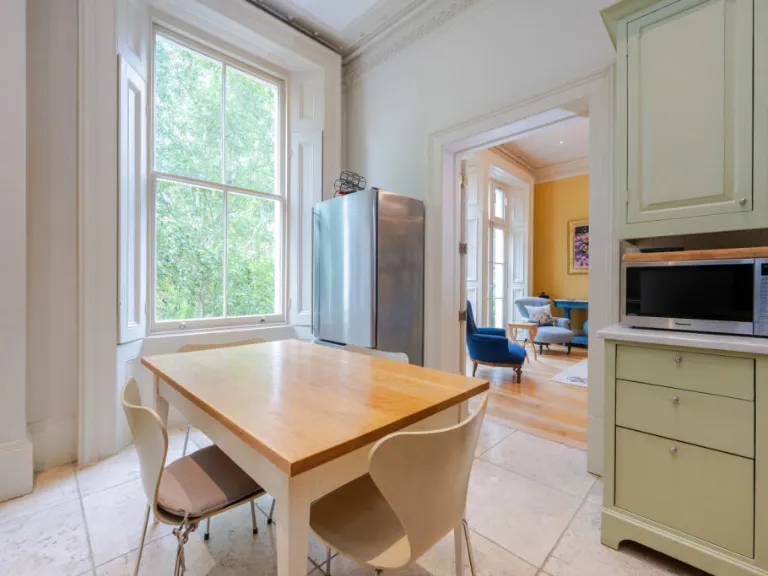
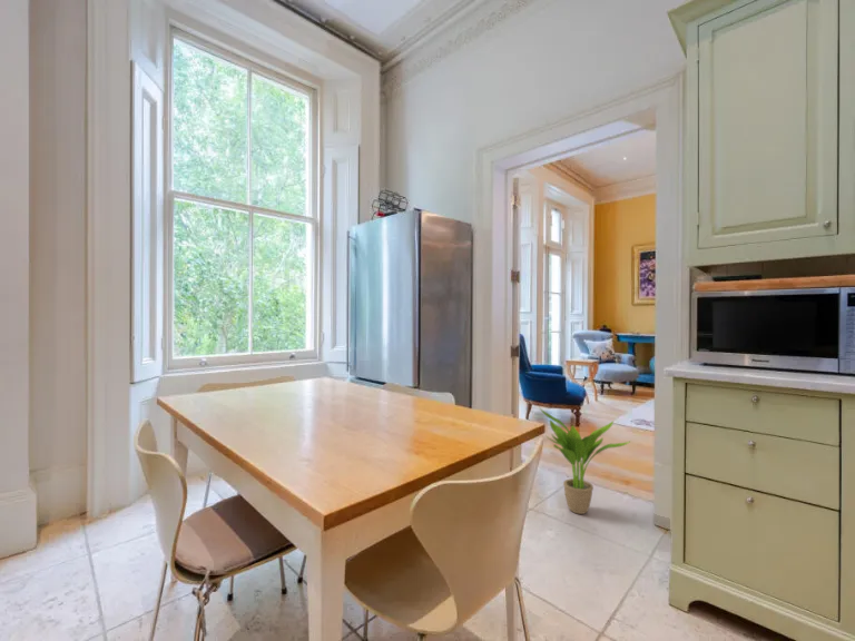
+ potted plant [538,406,632,515]
